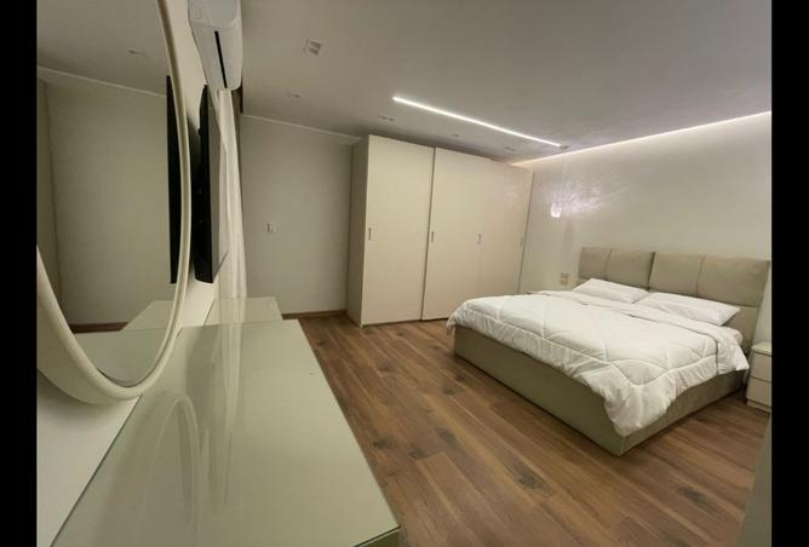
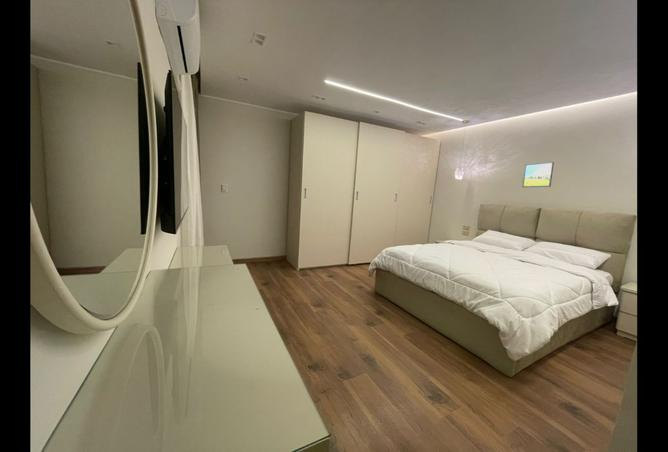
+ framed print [521,161,555,188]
